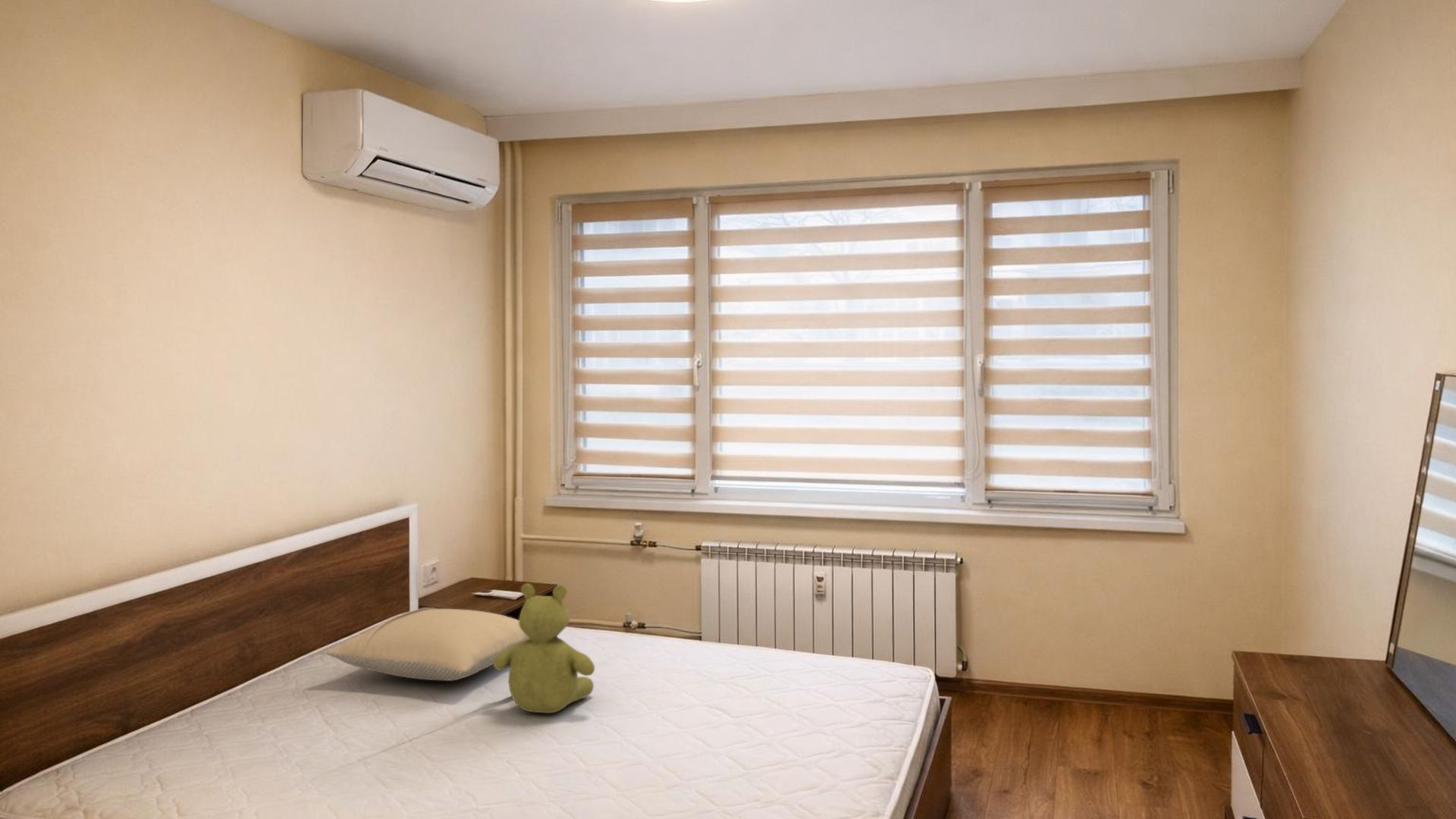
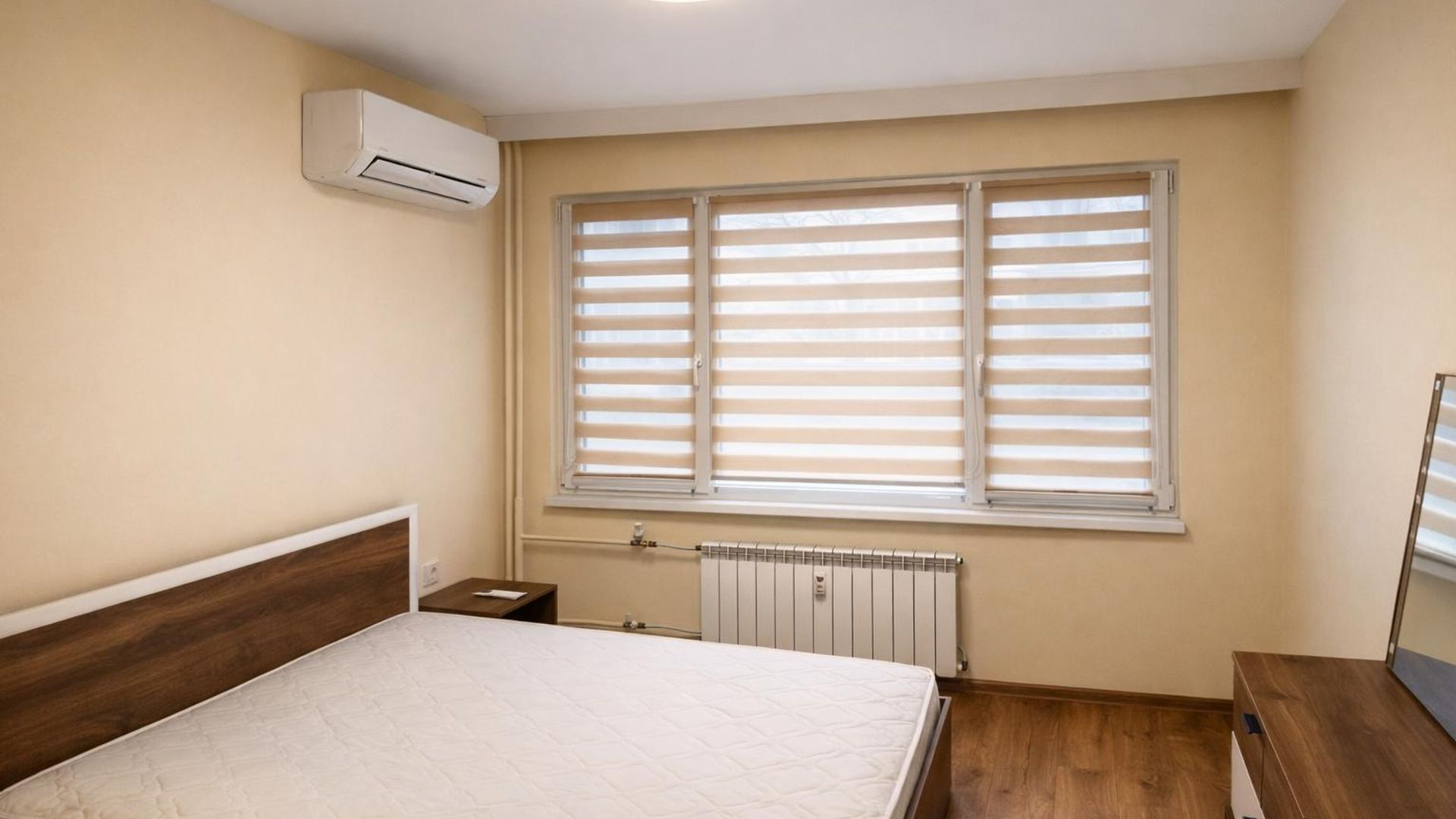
- pillow [325,607,529,682]
- stuffed bear [493,582,595,714]
